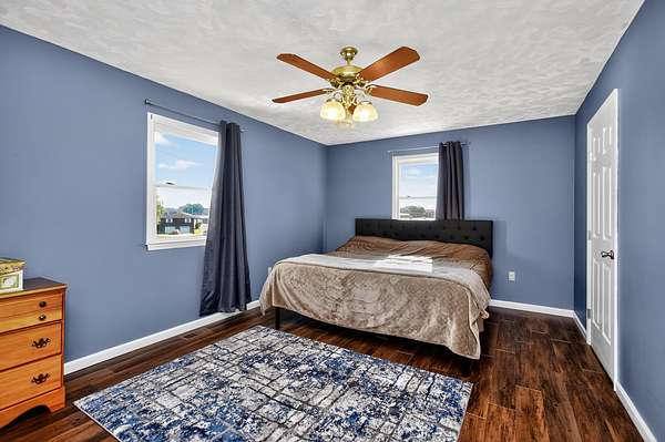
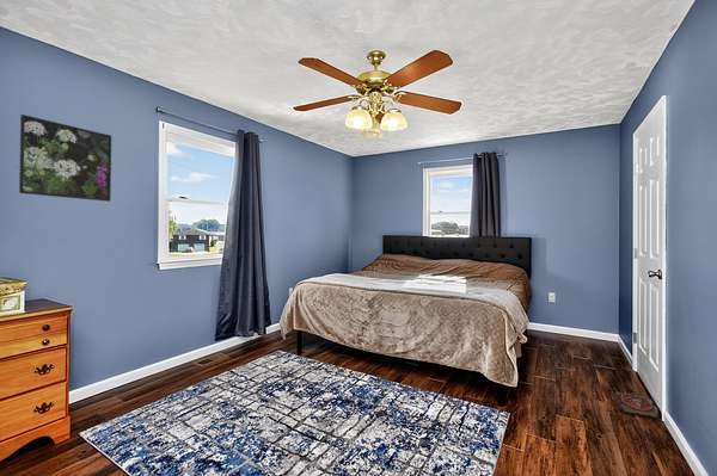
+ book [613,390,661,420]
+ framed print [18,113,112,203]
